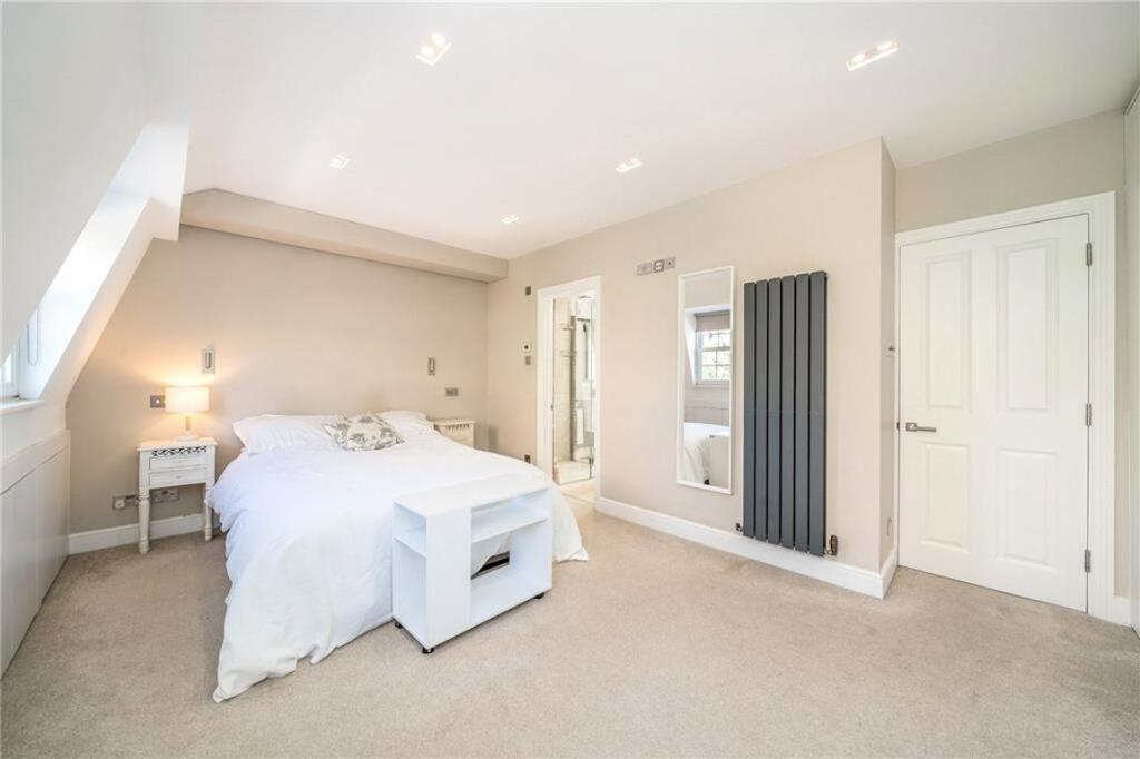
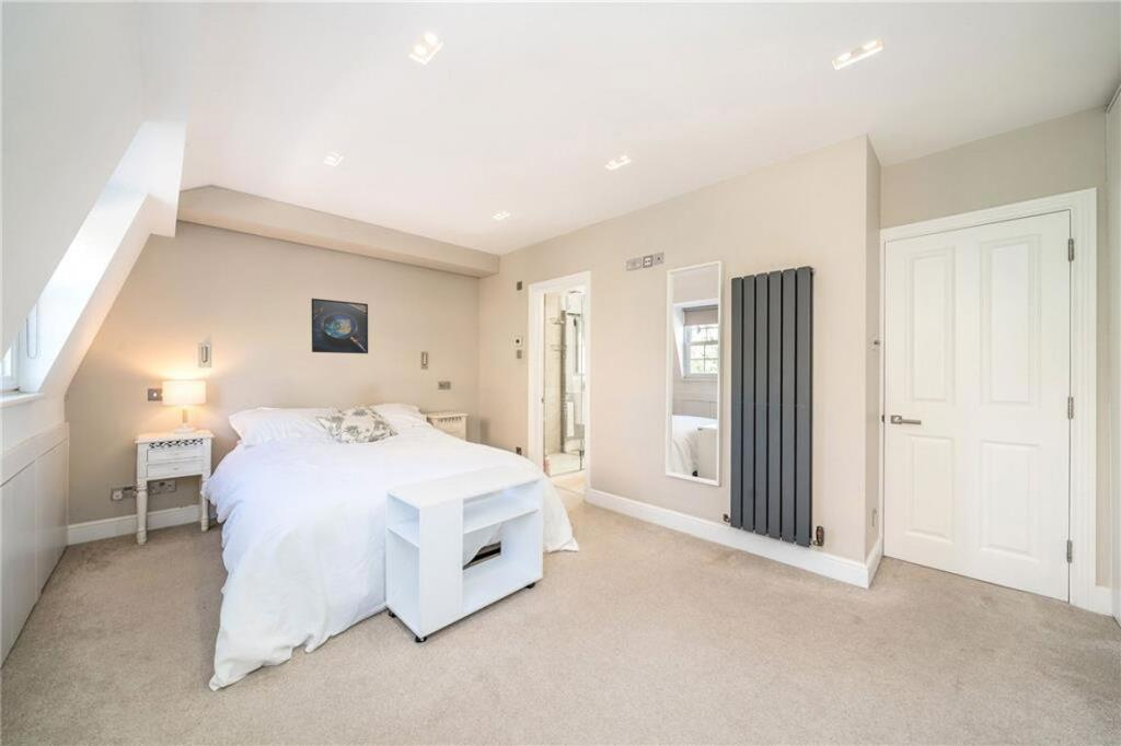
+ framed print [311,298,369,354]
